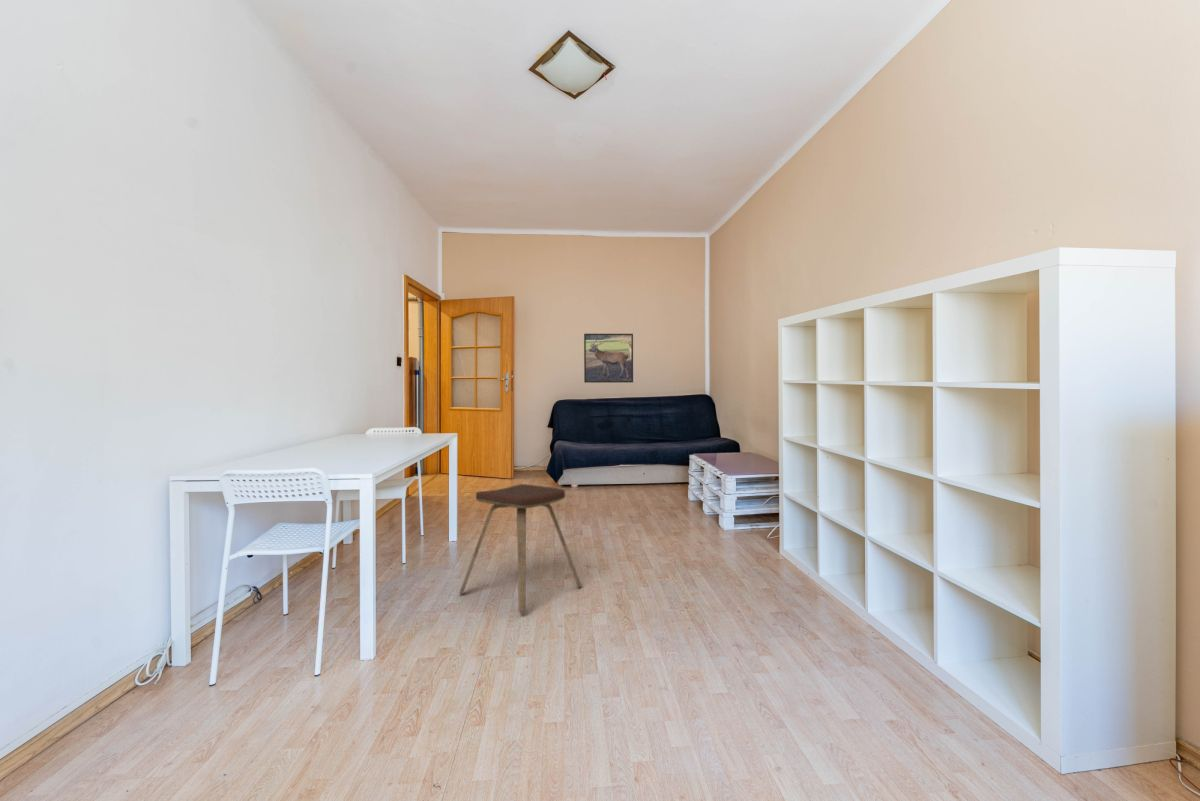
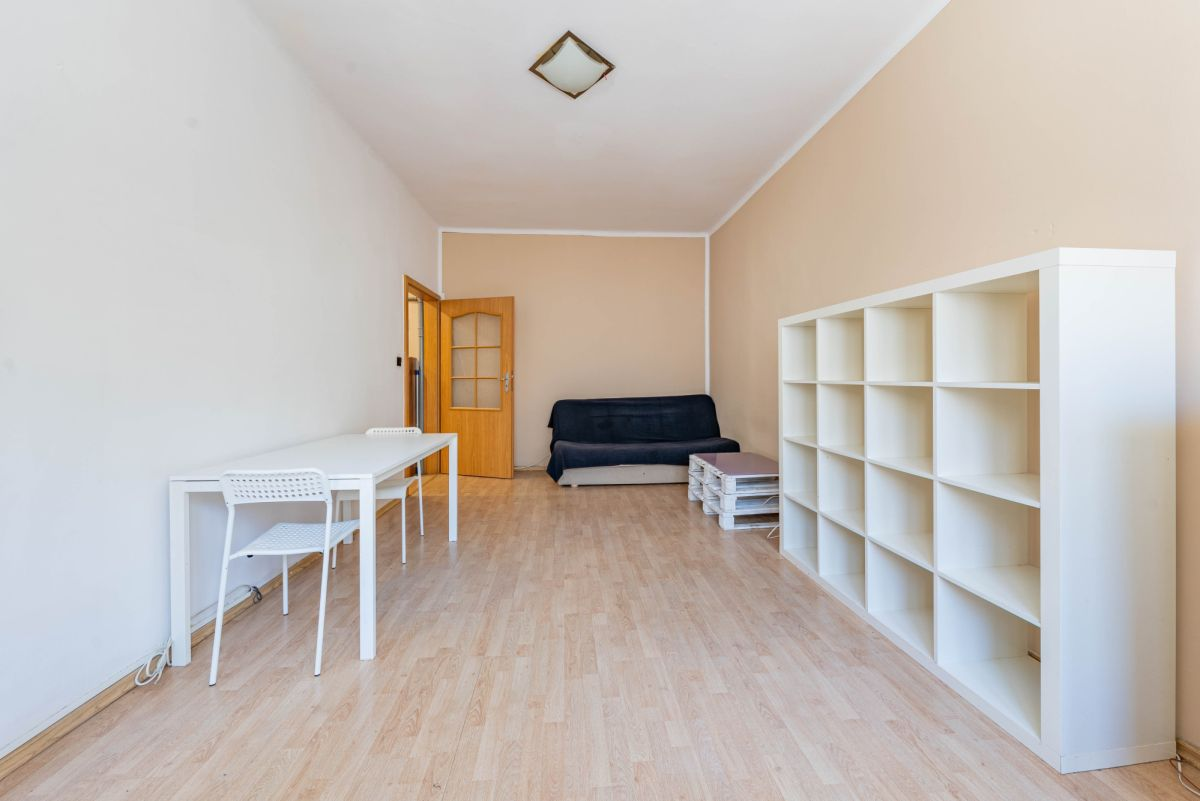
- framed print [583,333,634,384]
- music stool [458,483,583,615]
